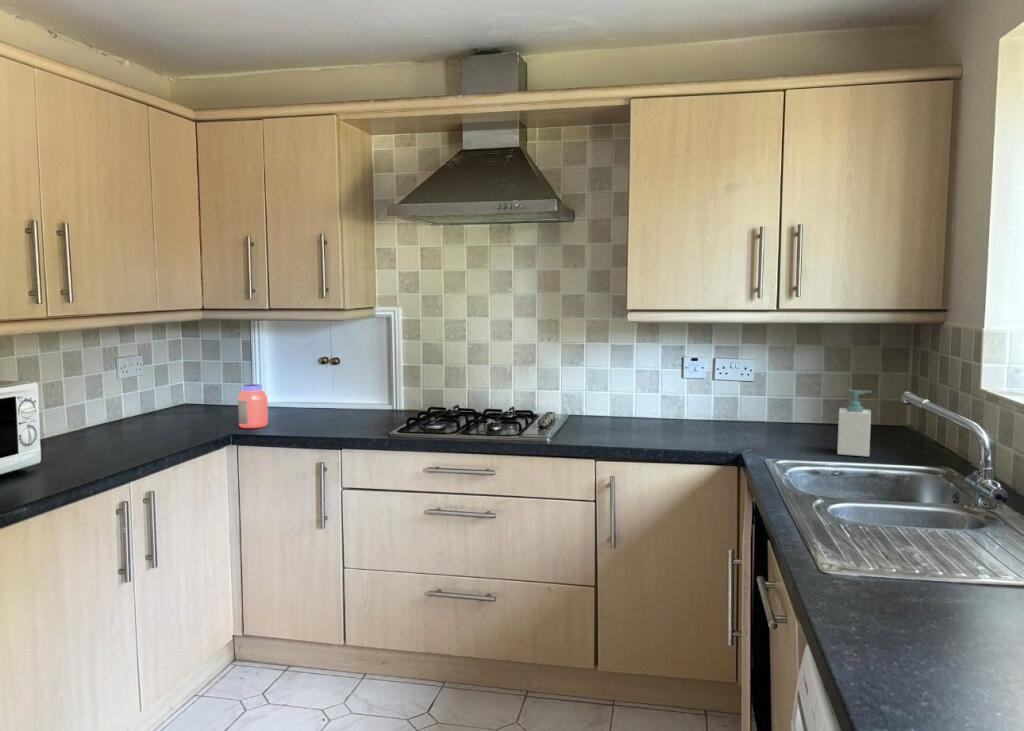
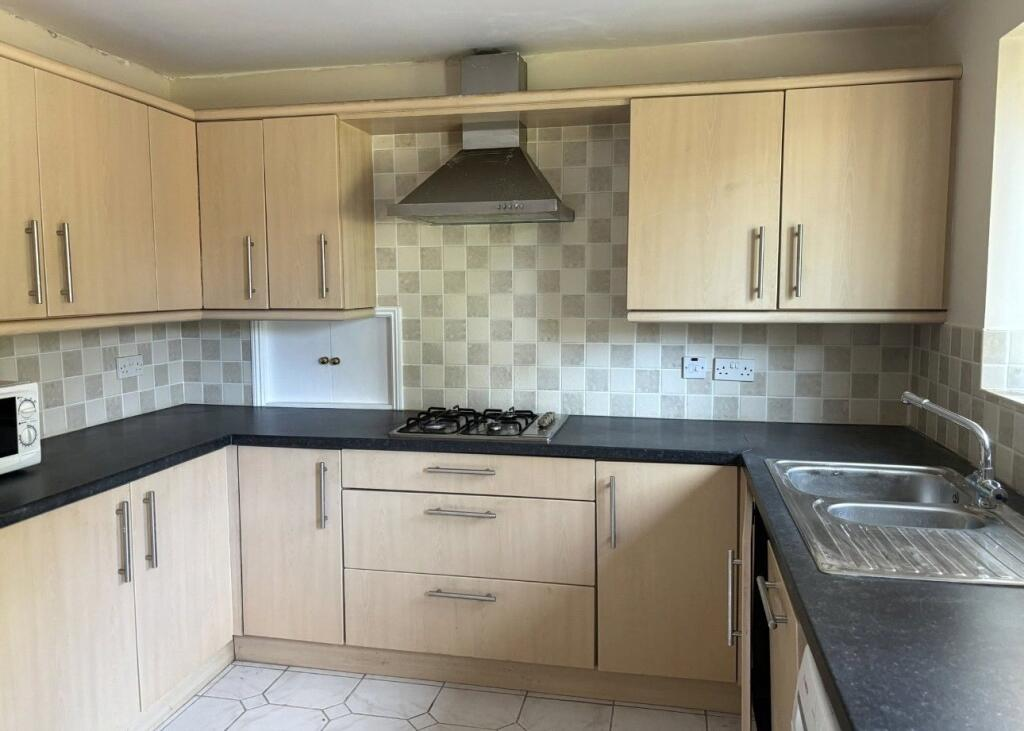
- jar [237,383,269,429]
- soap bottle [836,388,873,458]
